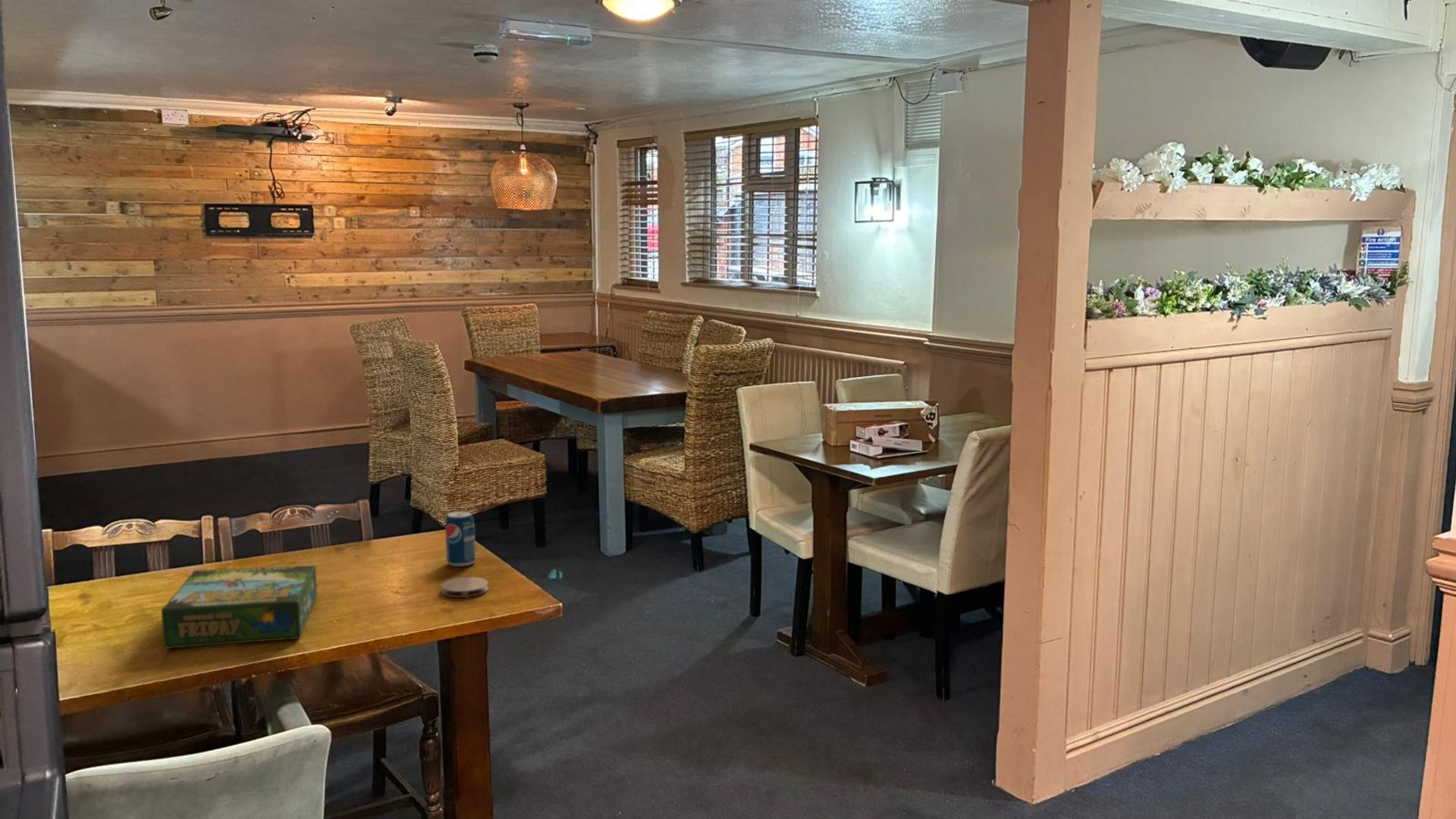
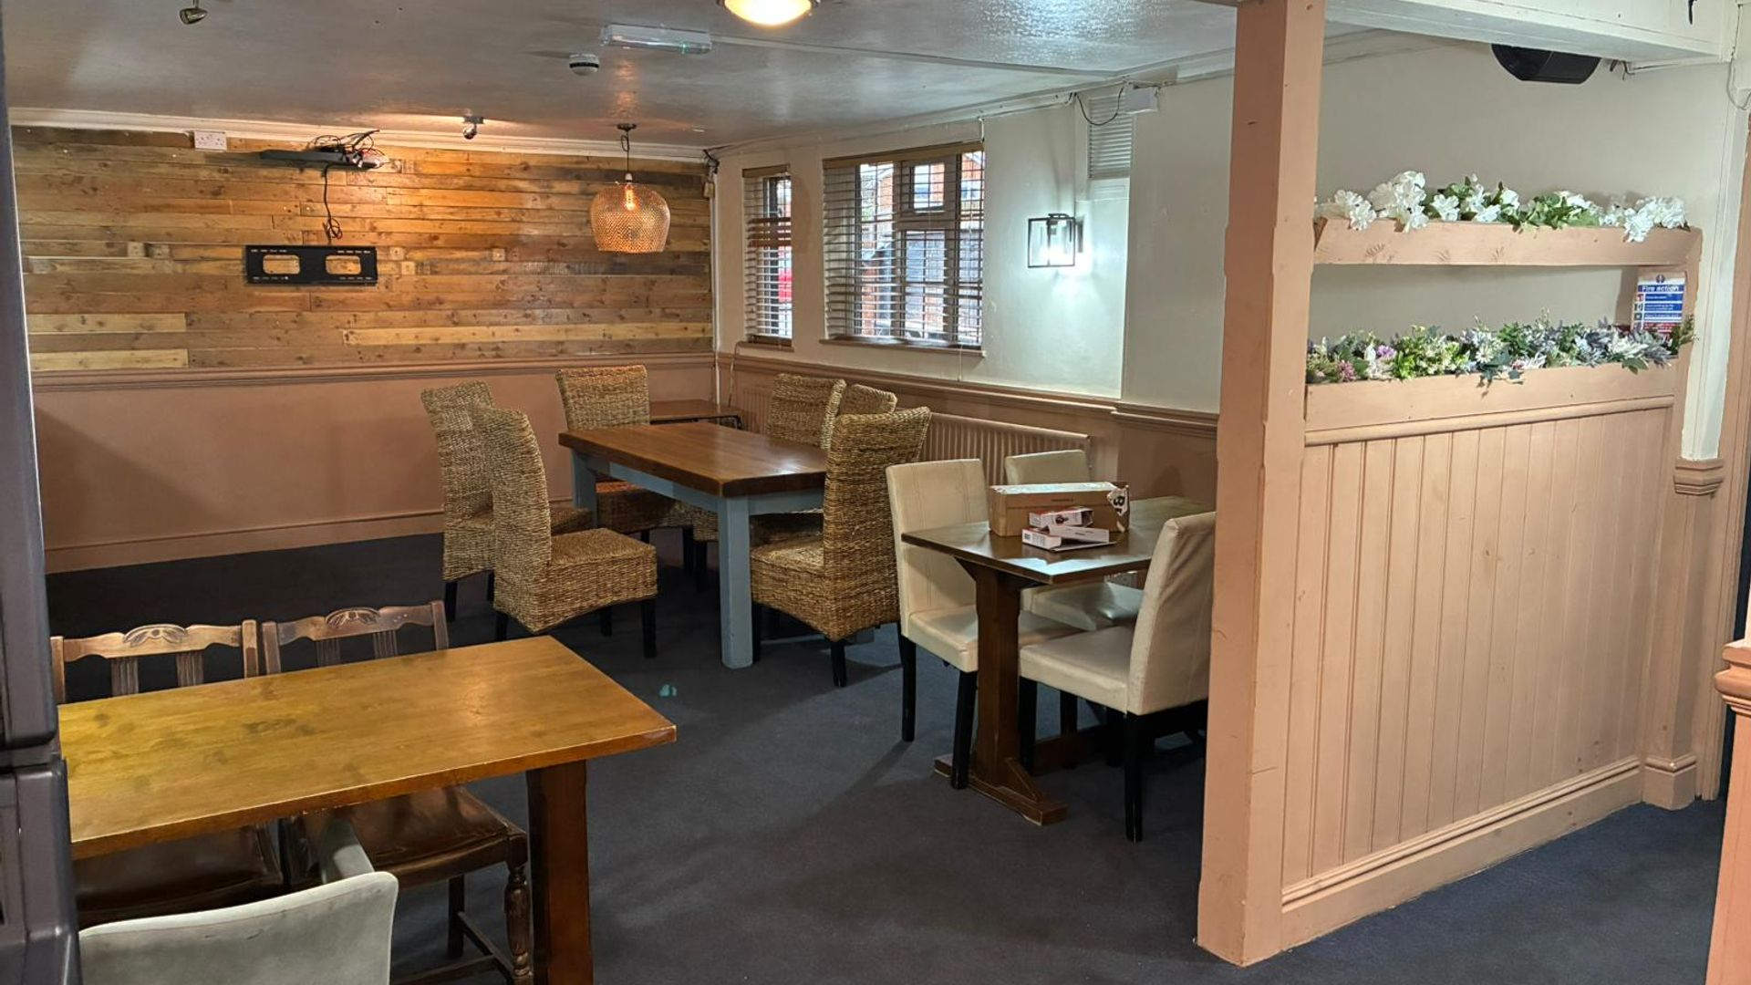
- board game [161,564,318,649]
- beverage can [444,510,476,567]
- coaster [441,576,489,598]
